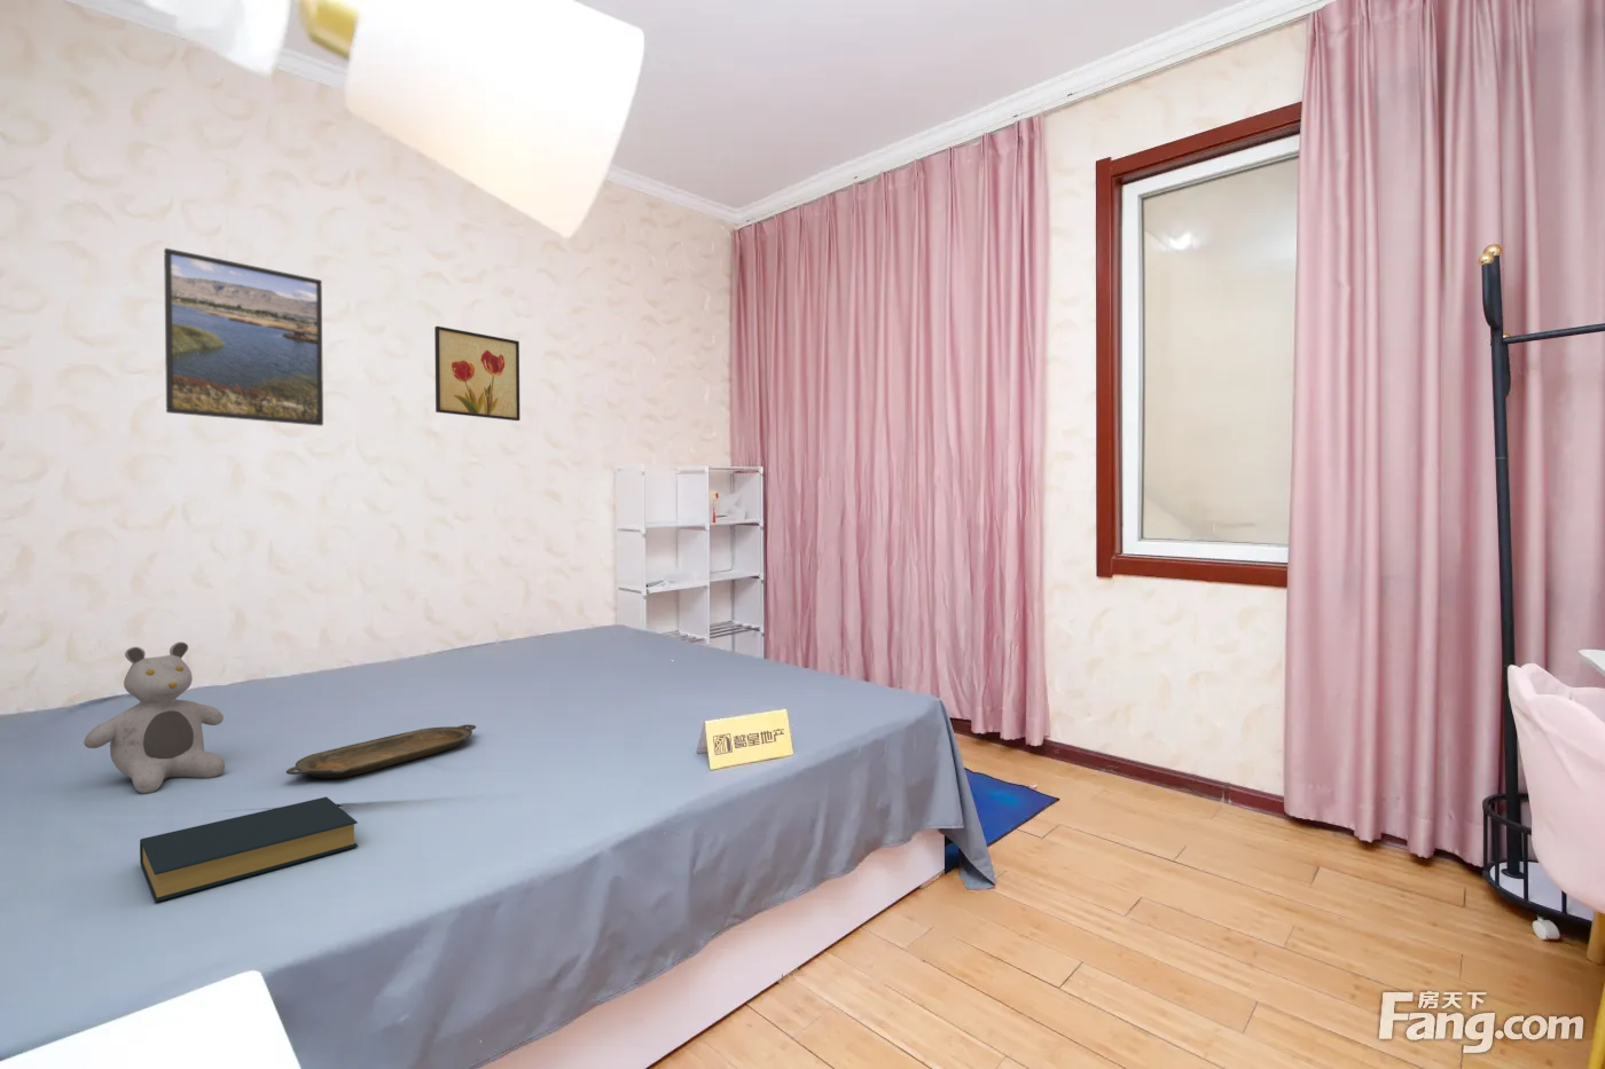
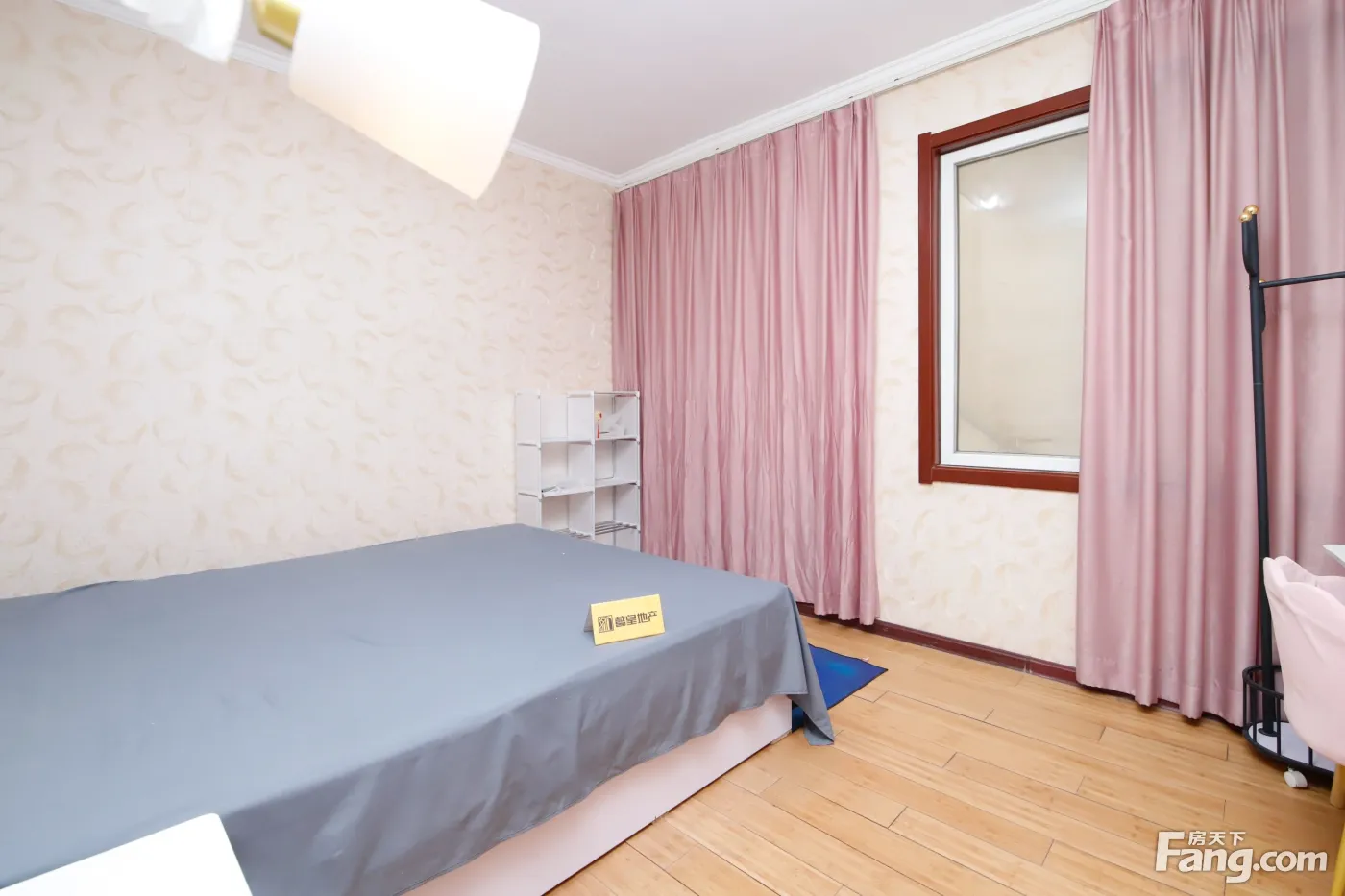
- hardback book [138,796,359,903]
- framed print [162,247,325,427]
- wall art [433,326,521,421]
- serving tray [285,723,477,779]
- teddy bear [82,641,226,795]
